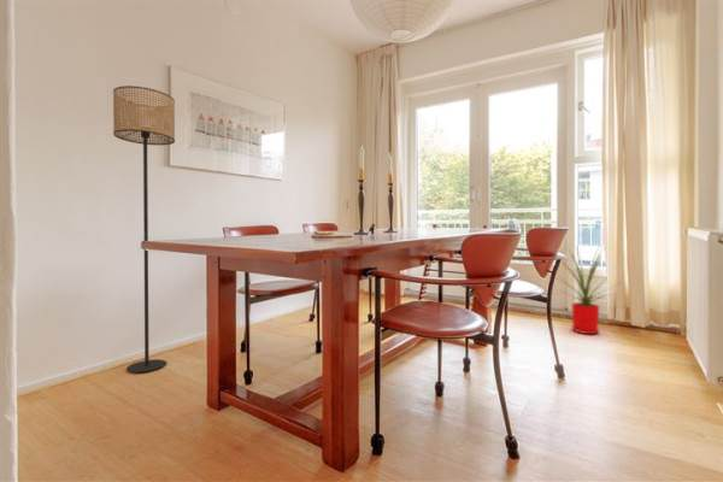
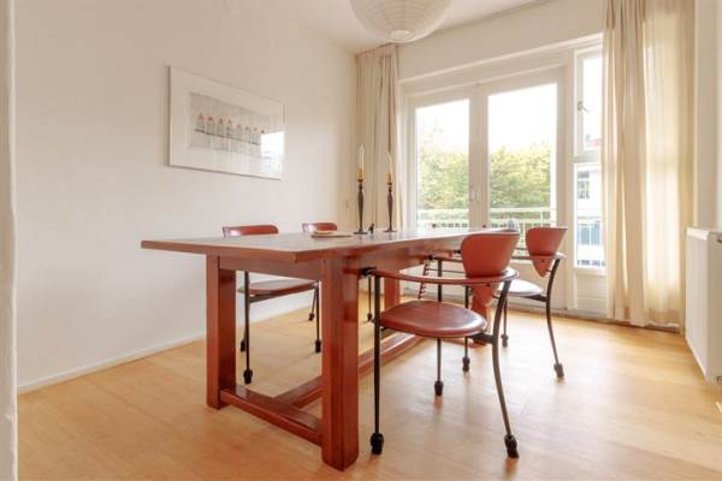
- floor lamp [112,84,176,374]
- house plant [553,245,624,335]
